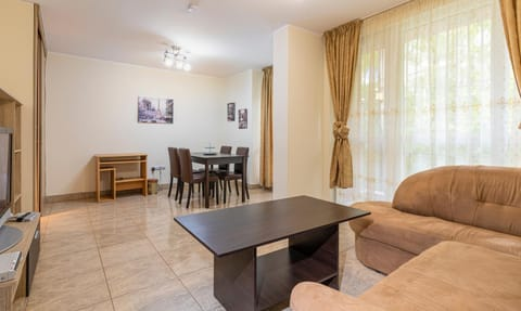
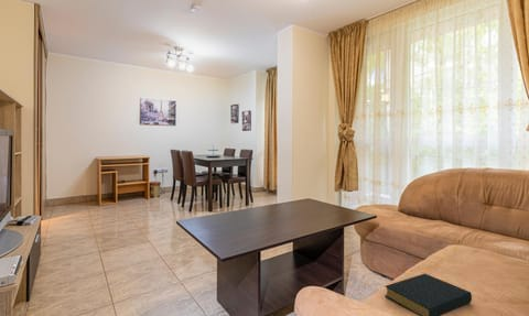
+ hardback book [384,272,473,316]
